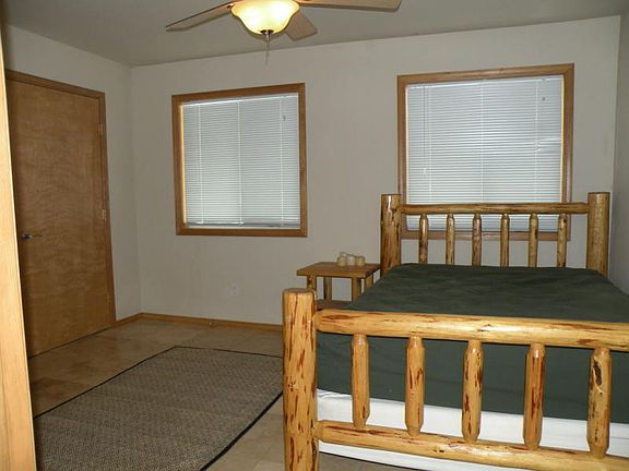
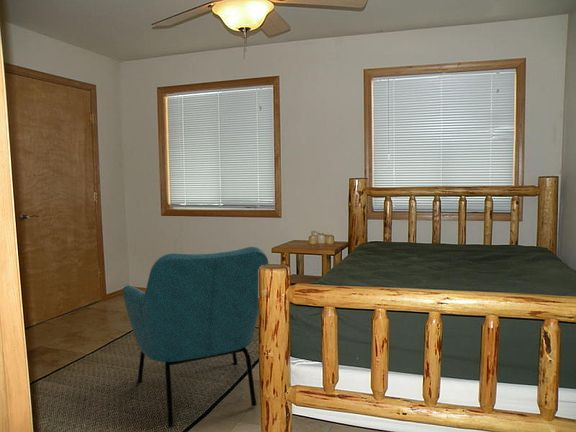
+ armchair [121,246,269,428]
